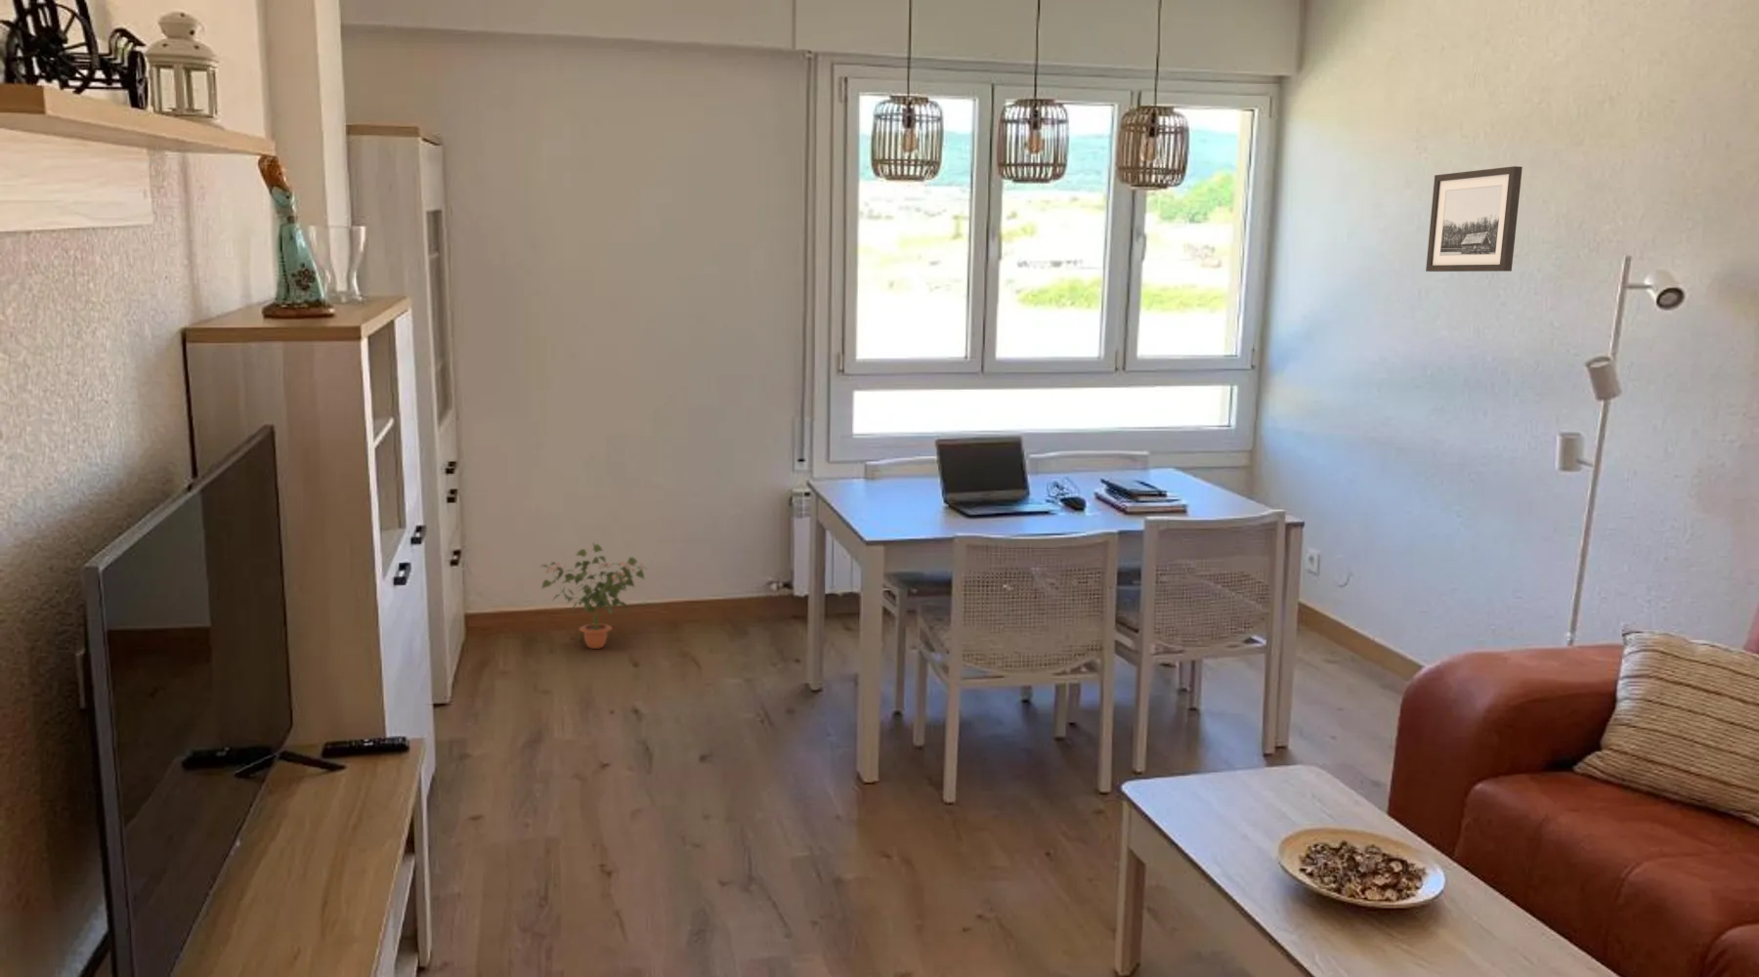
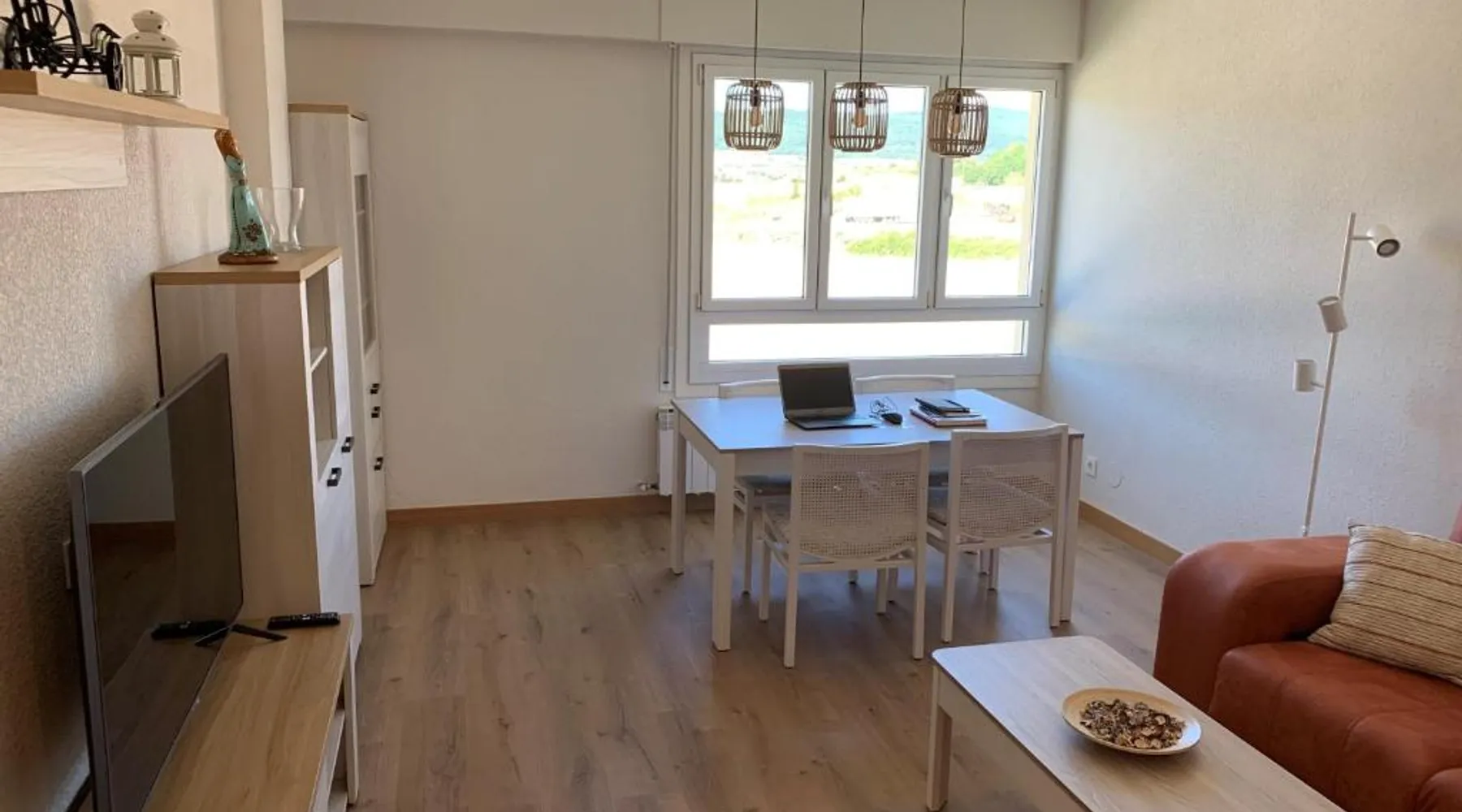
- wall art [1425,165,1523,273]
- potted plant [540,541,647,650]
